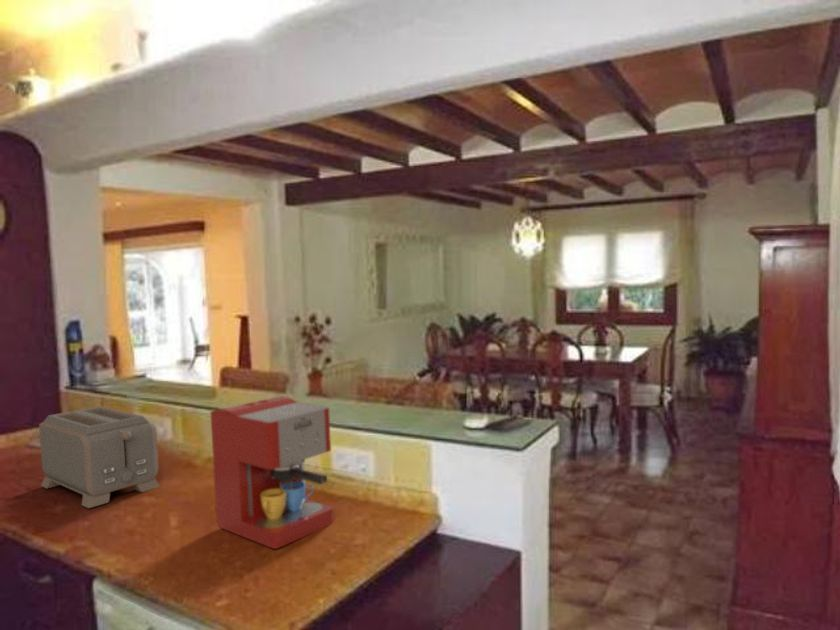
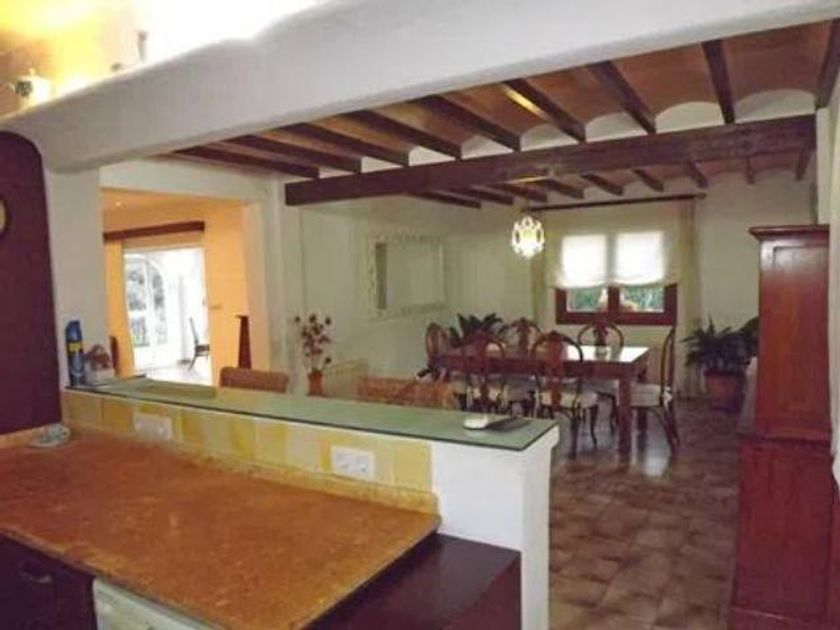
- coffee maker [209,395,335,550]
- toaster [38,405,161,509]
